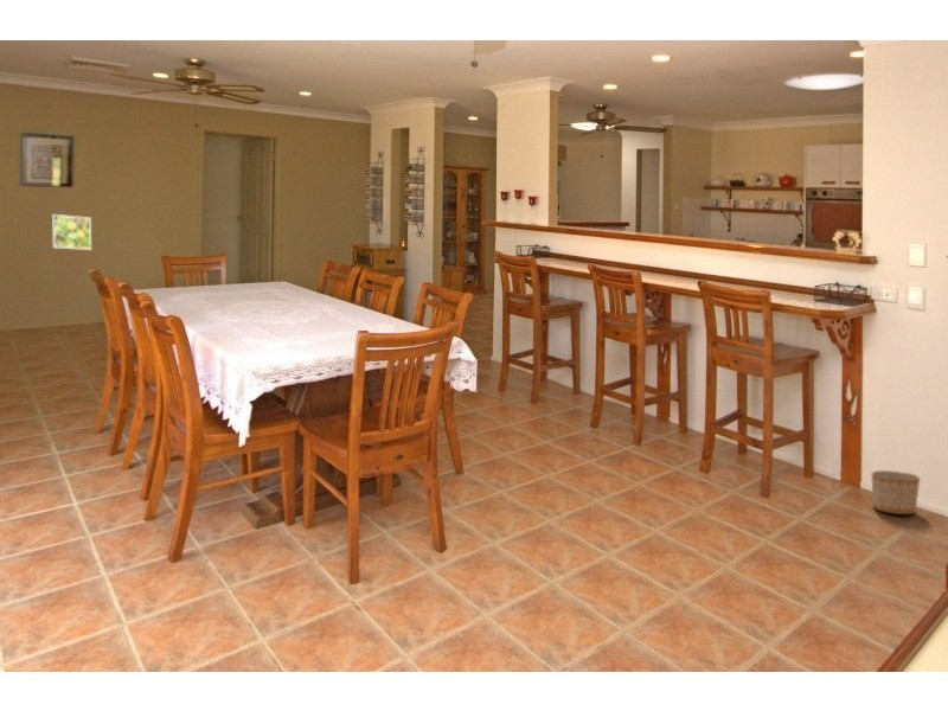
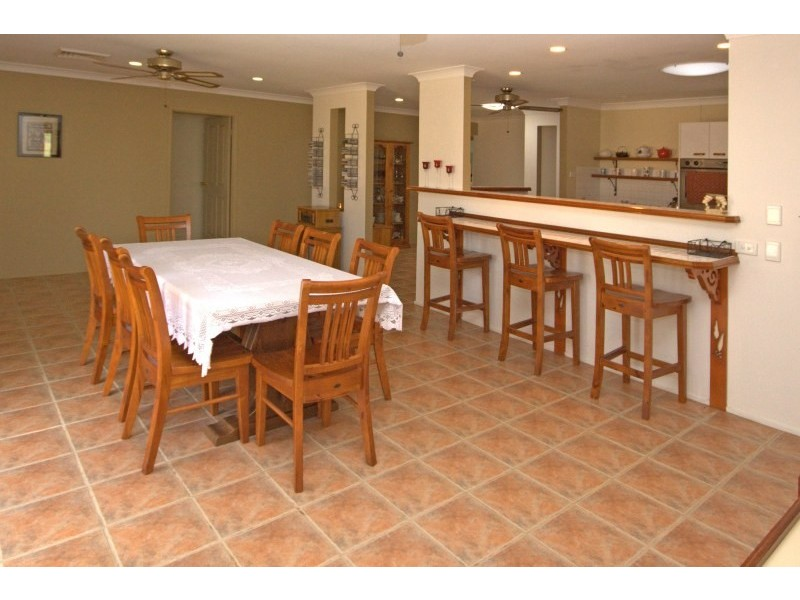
- planter [870,469,921,515]
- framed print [51,213,92,251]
